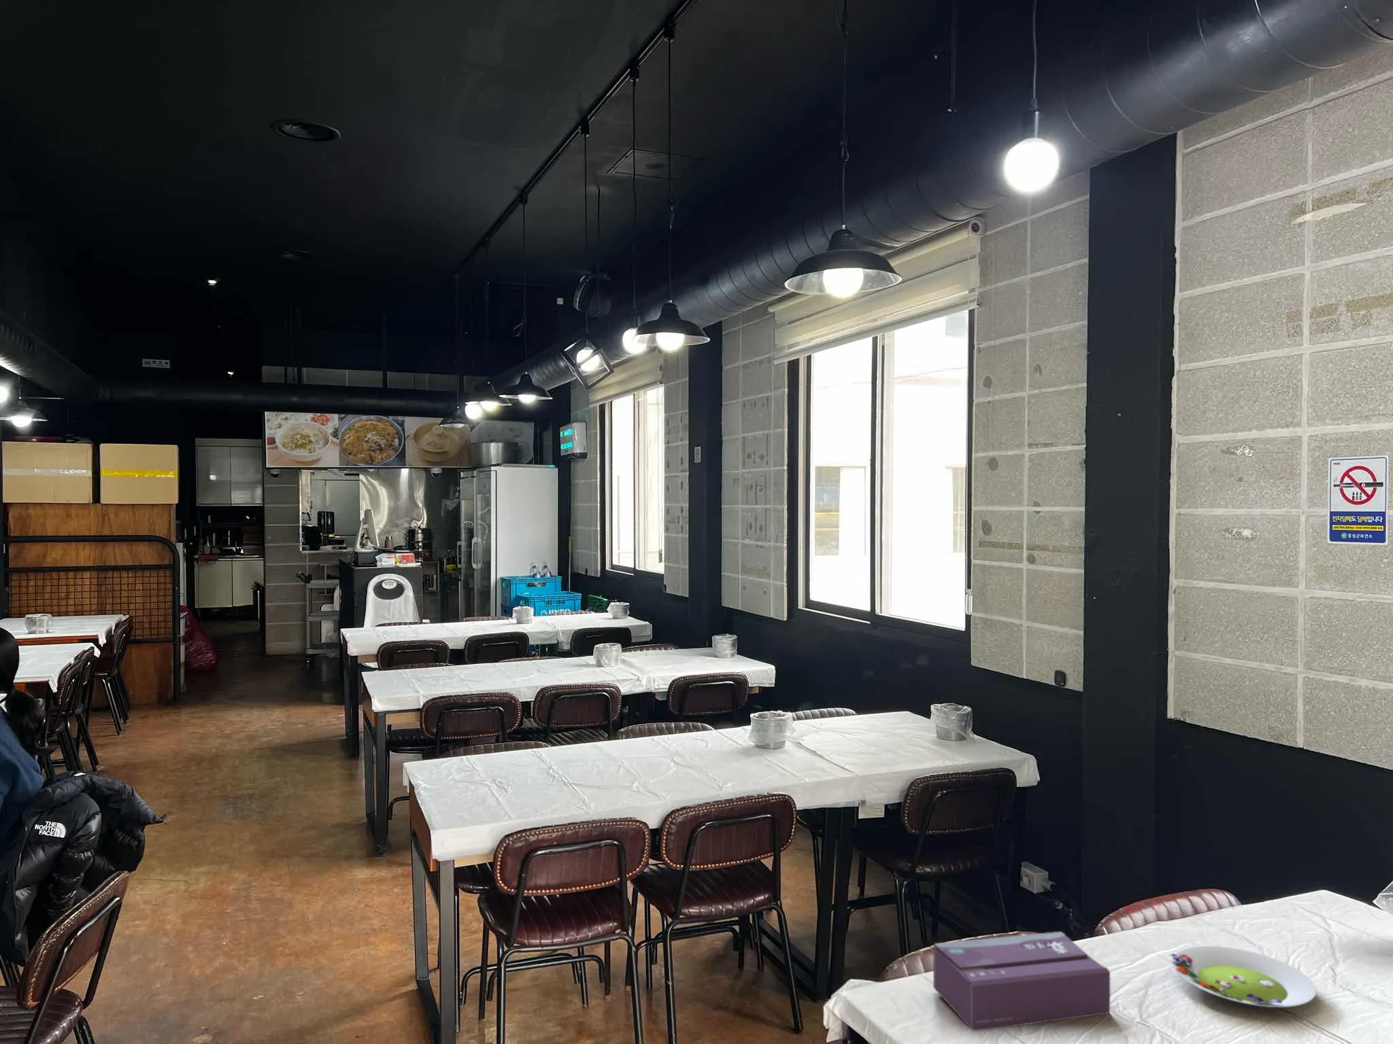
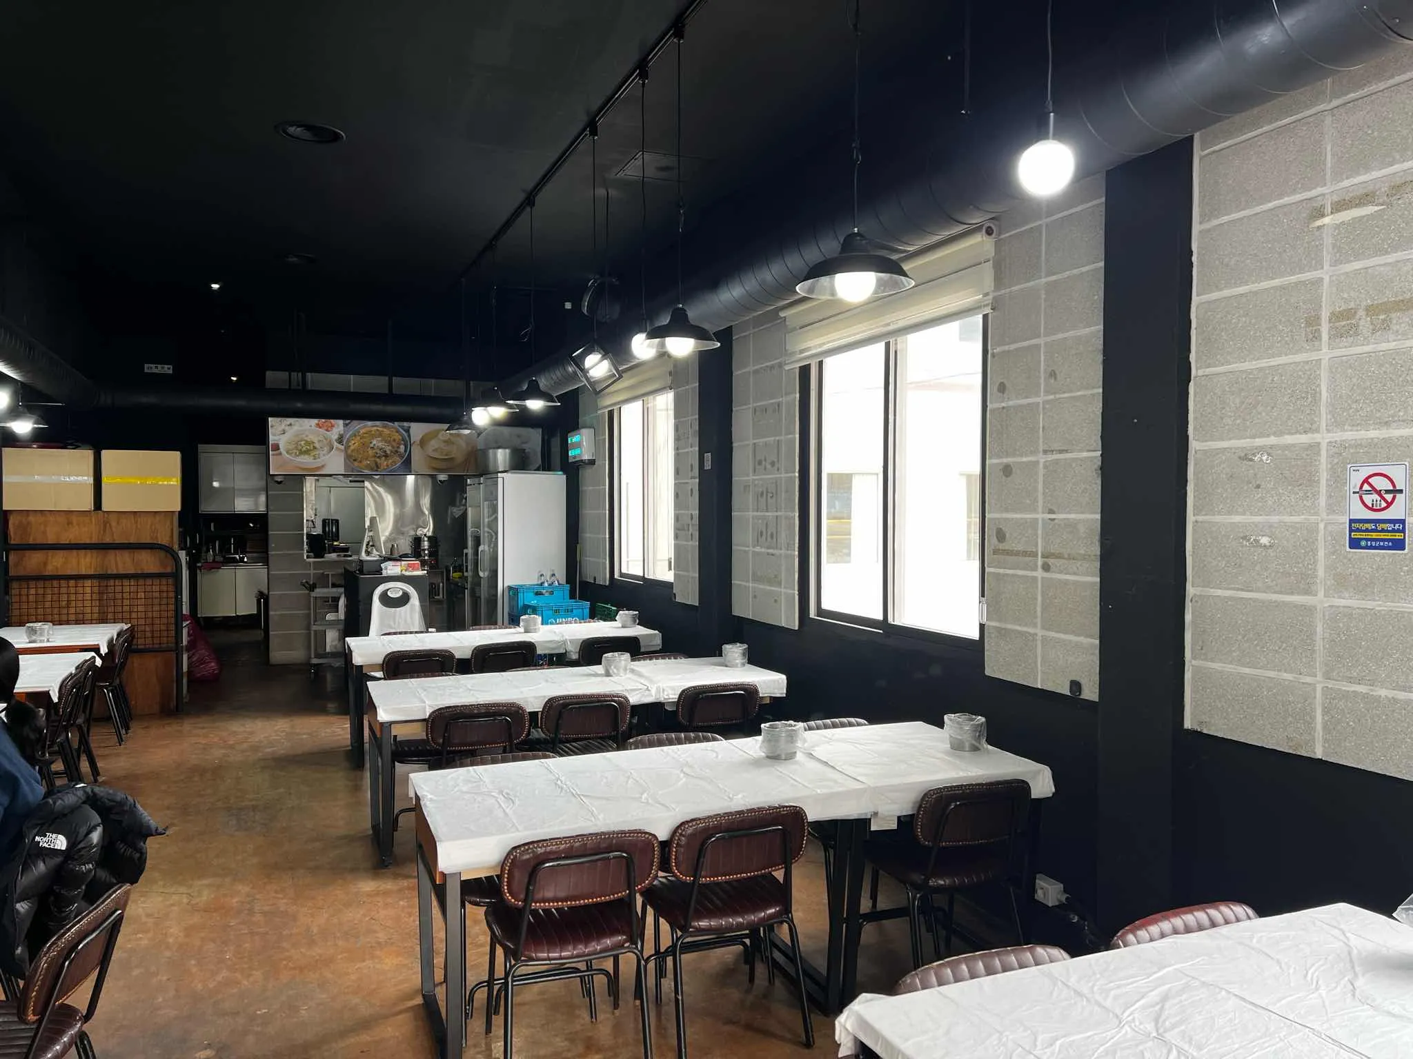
- salad plate [1168,945,1317,1008]
- tissue box [932,931,1111,1032]
